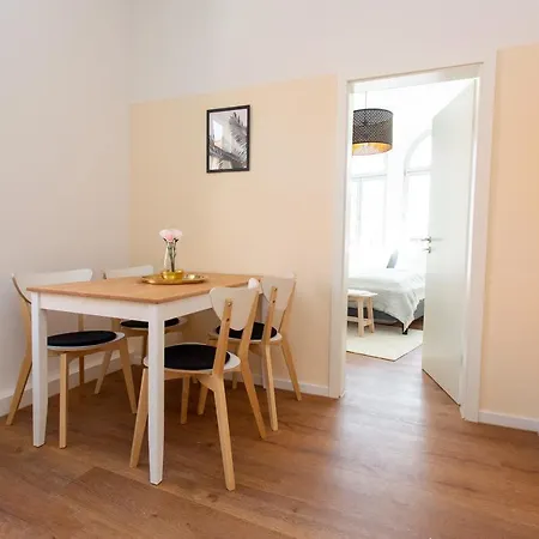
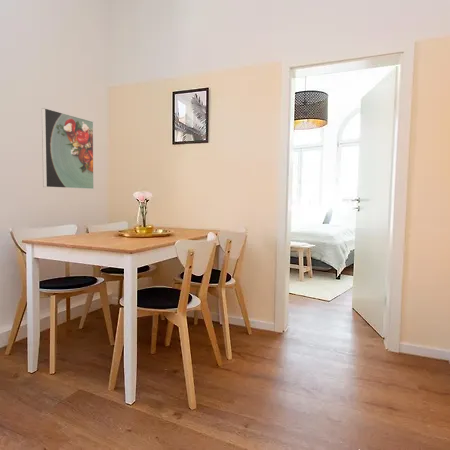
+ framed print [41,107,95,190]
